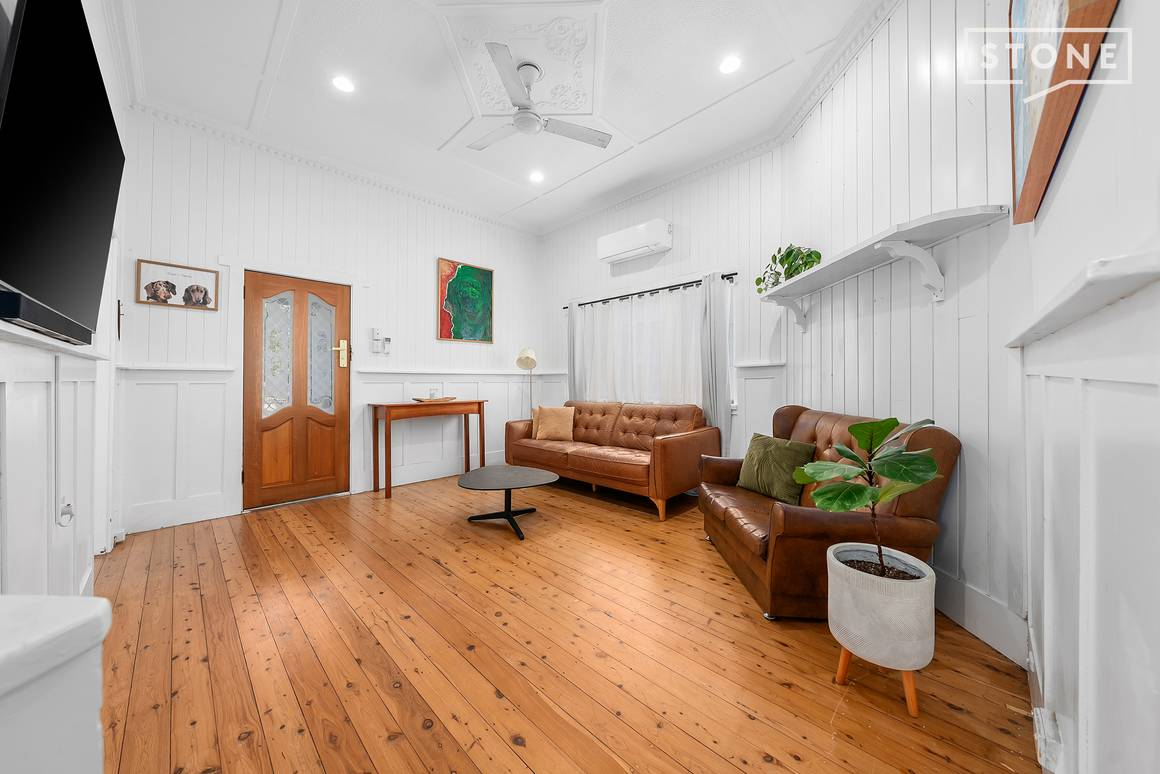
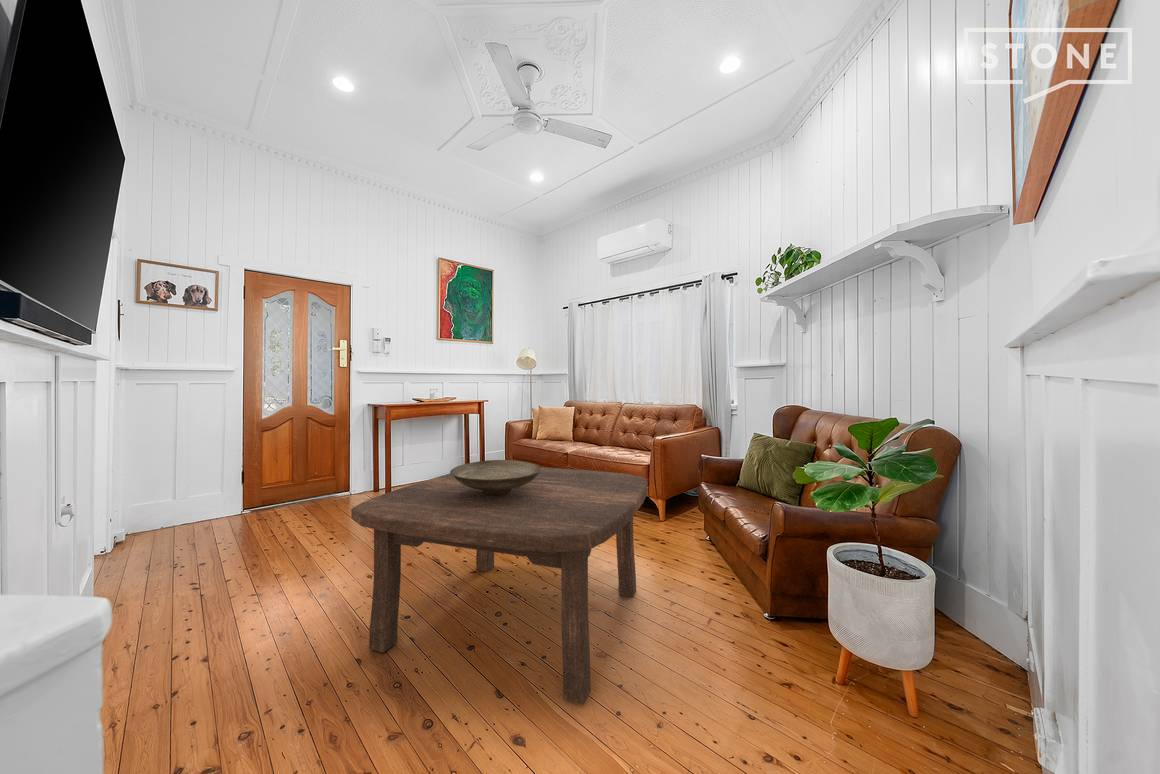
+ decorative bowl [449,459,541,495]
+ coffee table [350,466,648,706]
